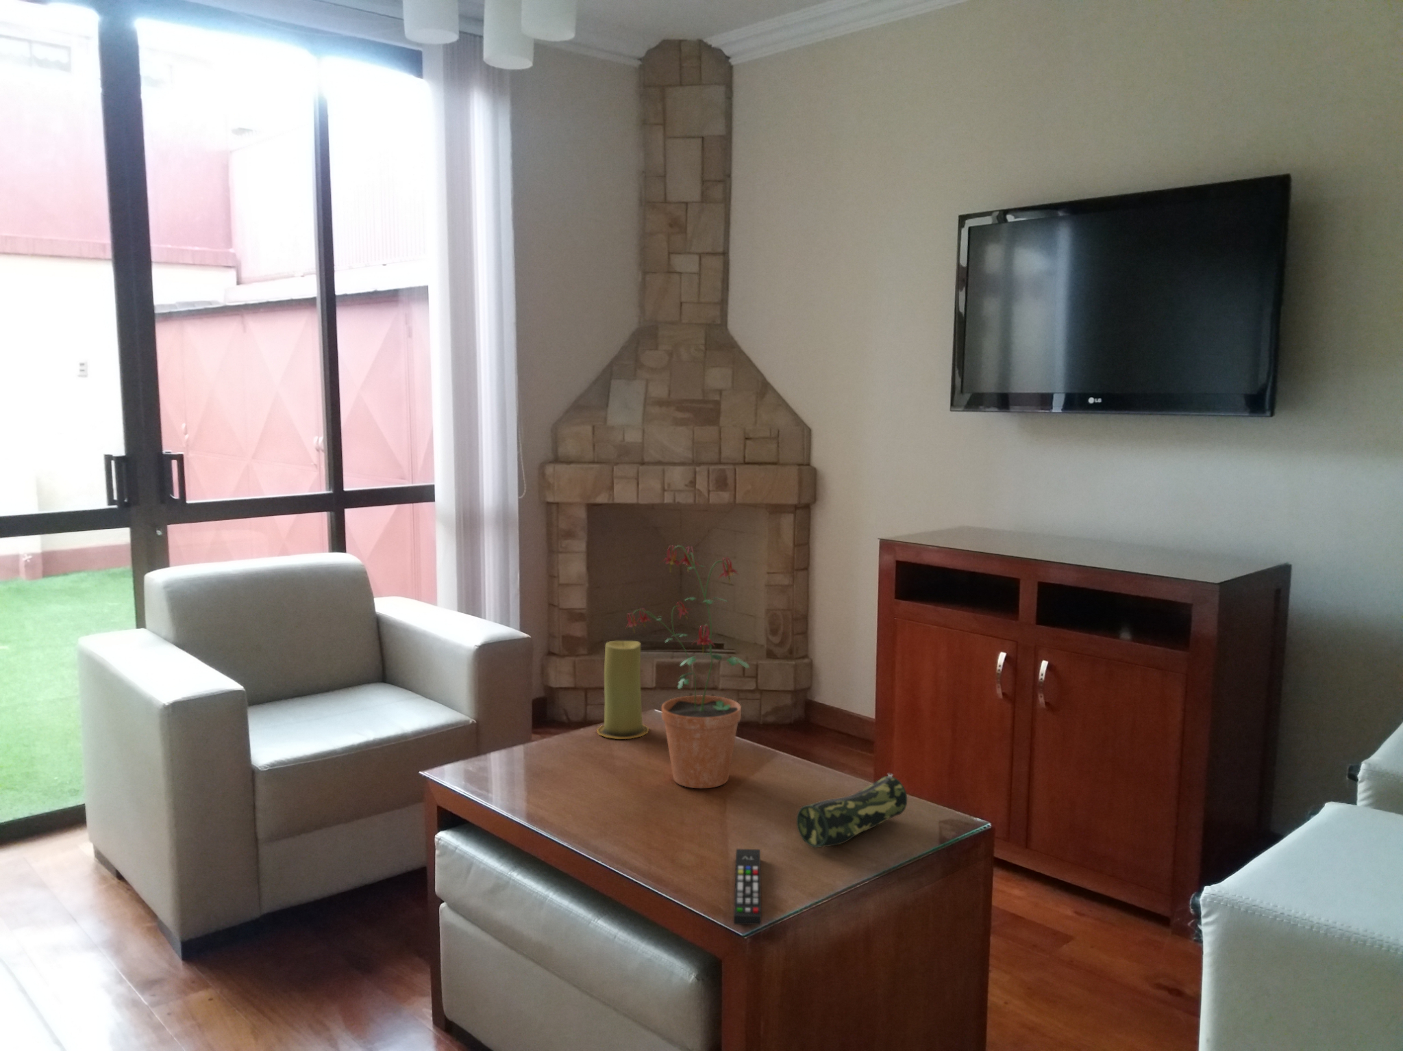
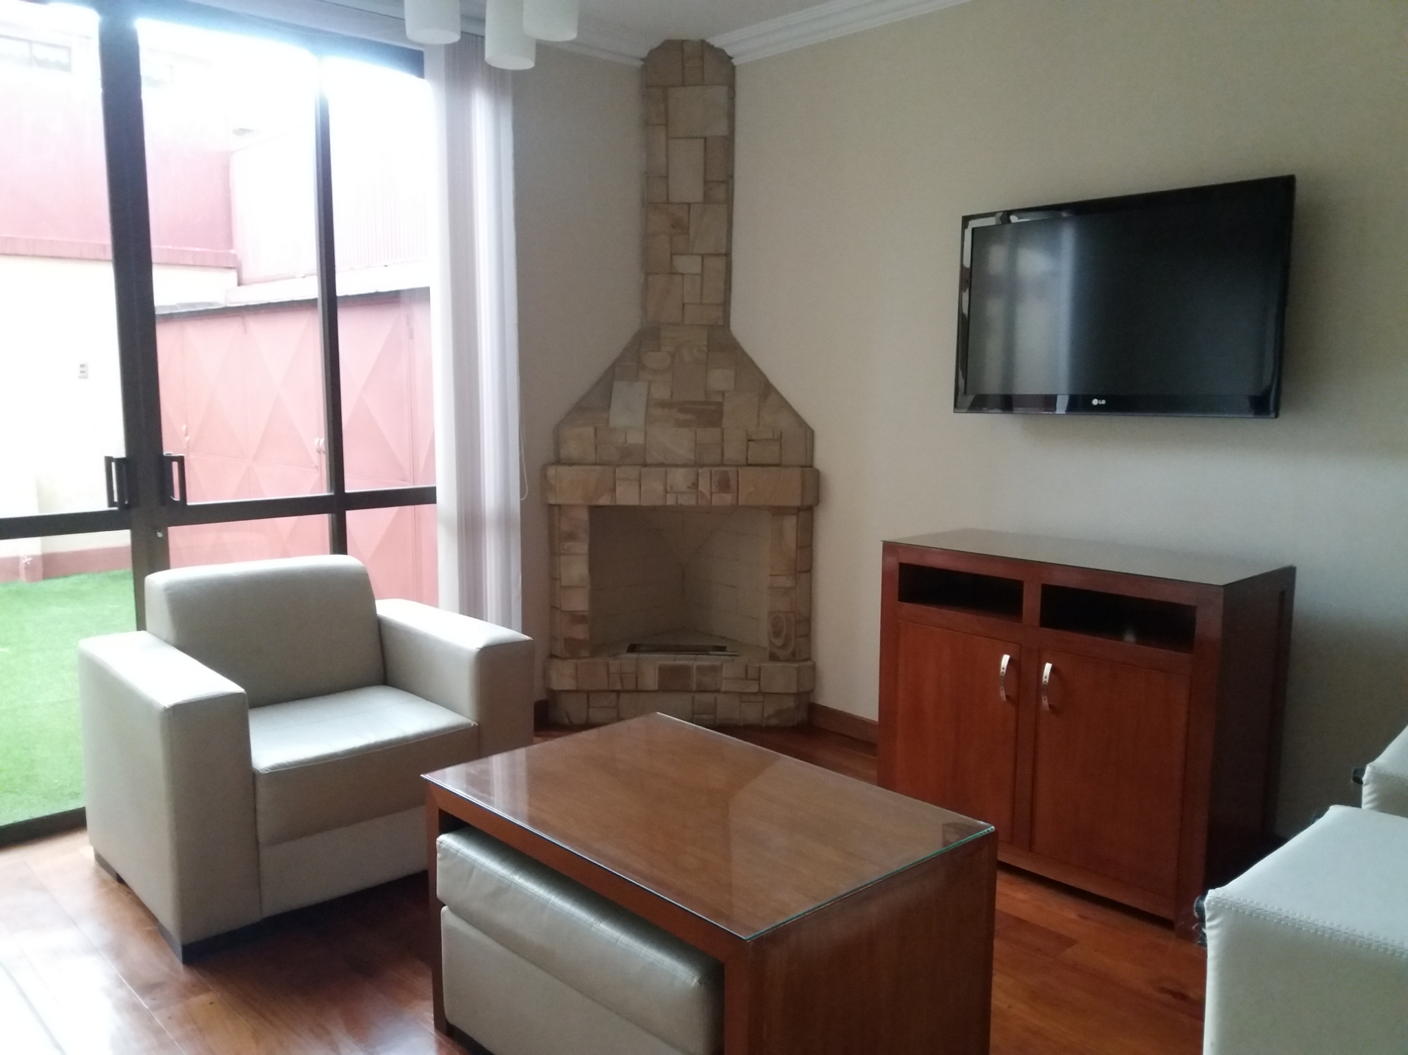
- pencil case [797,773,908,849]
- remote control [734,849,762,926]
- candle [597,640,650,740]
- potted plant [625,544,750,789]
